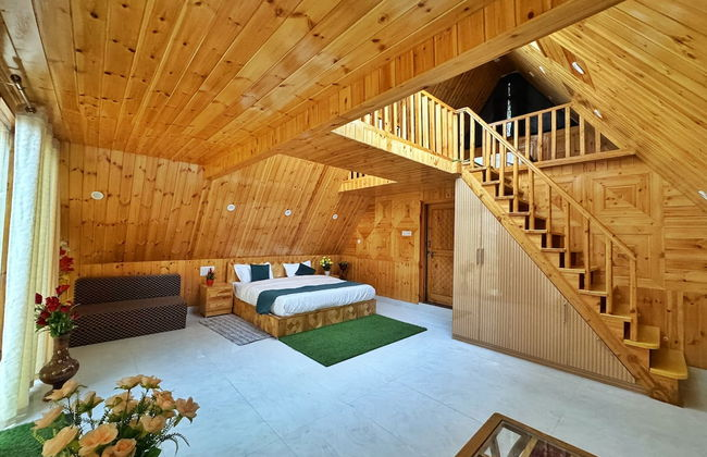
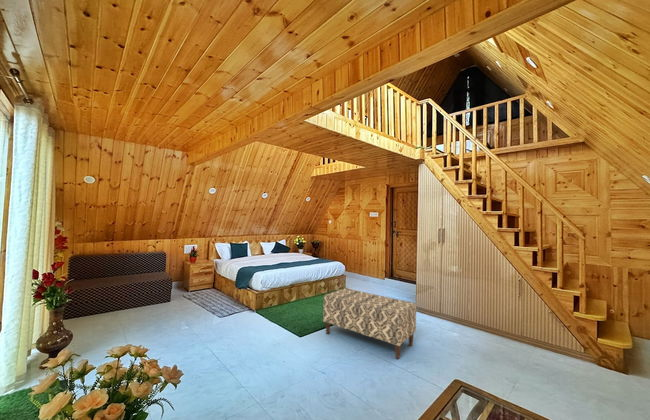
+ bench [322,287,417,360]
